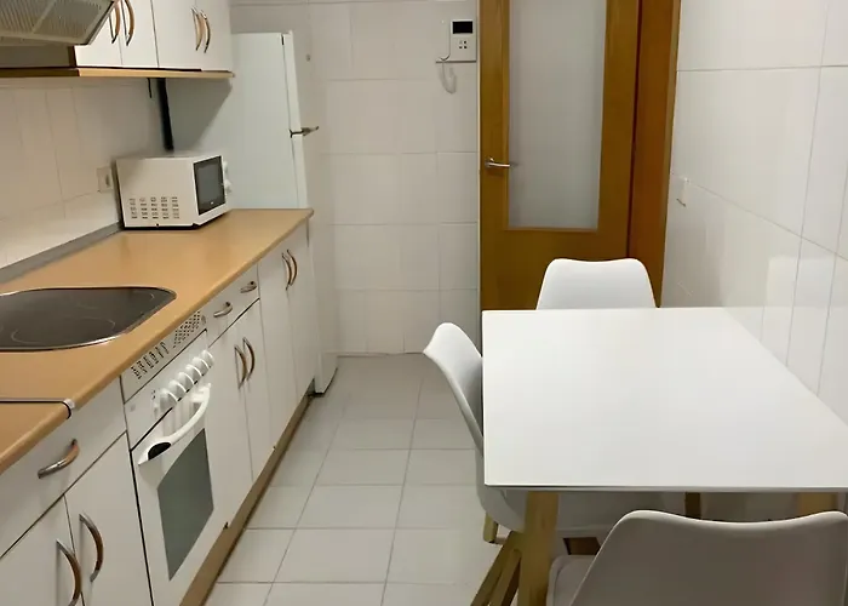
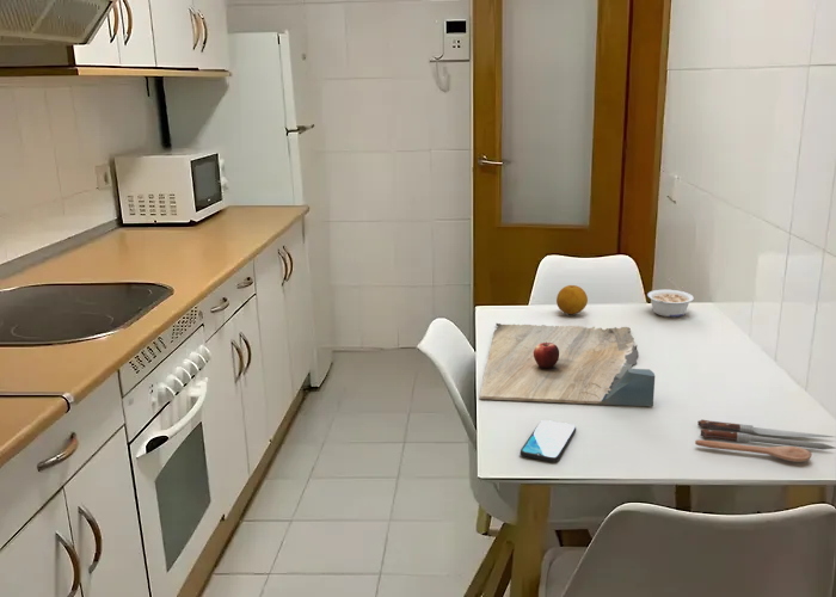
+ cutting board [479,322,656,407]
+ spoon [694,419,836,463]
+ legume [646,289,695,318]
+ fruit [555,284,589,315]
+ smartphone [518,419,577,462]
